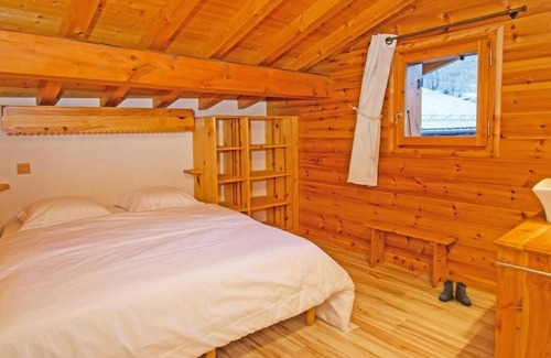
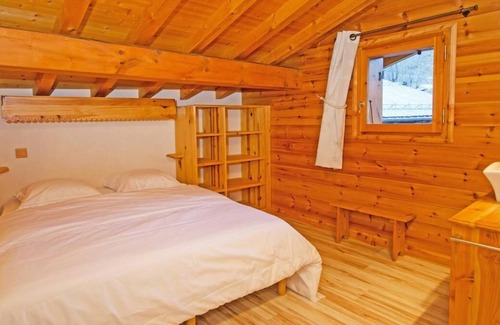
- boots [437,279,473,306]
